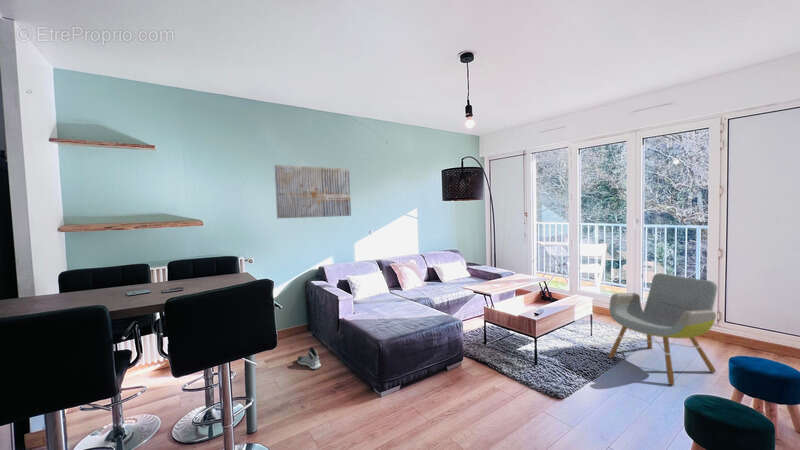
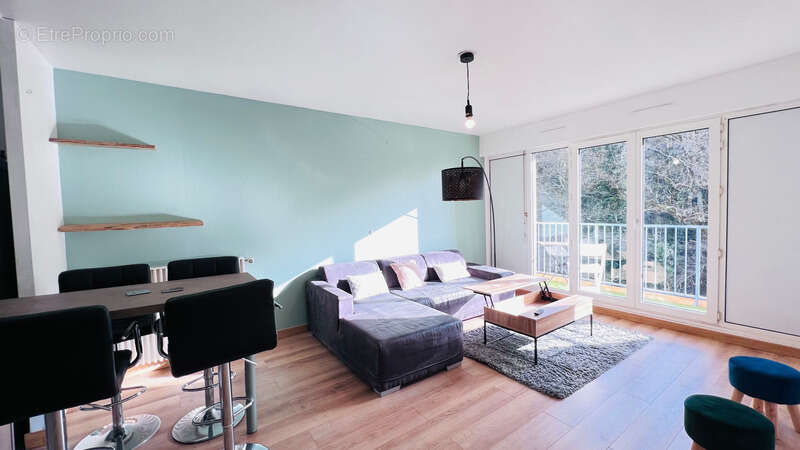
- wall art [274,164,352,219]
- armchair [608,272,718,386]
- sneaker [296,346,322,370]
